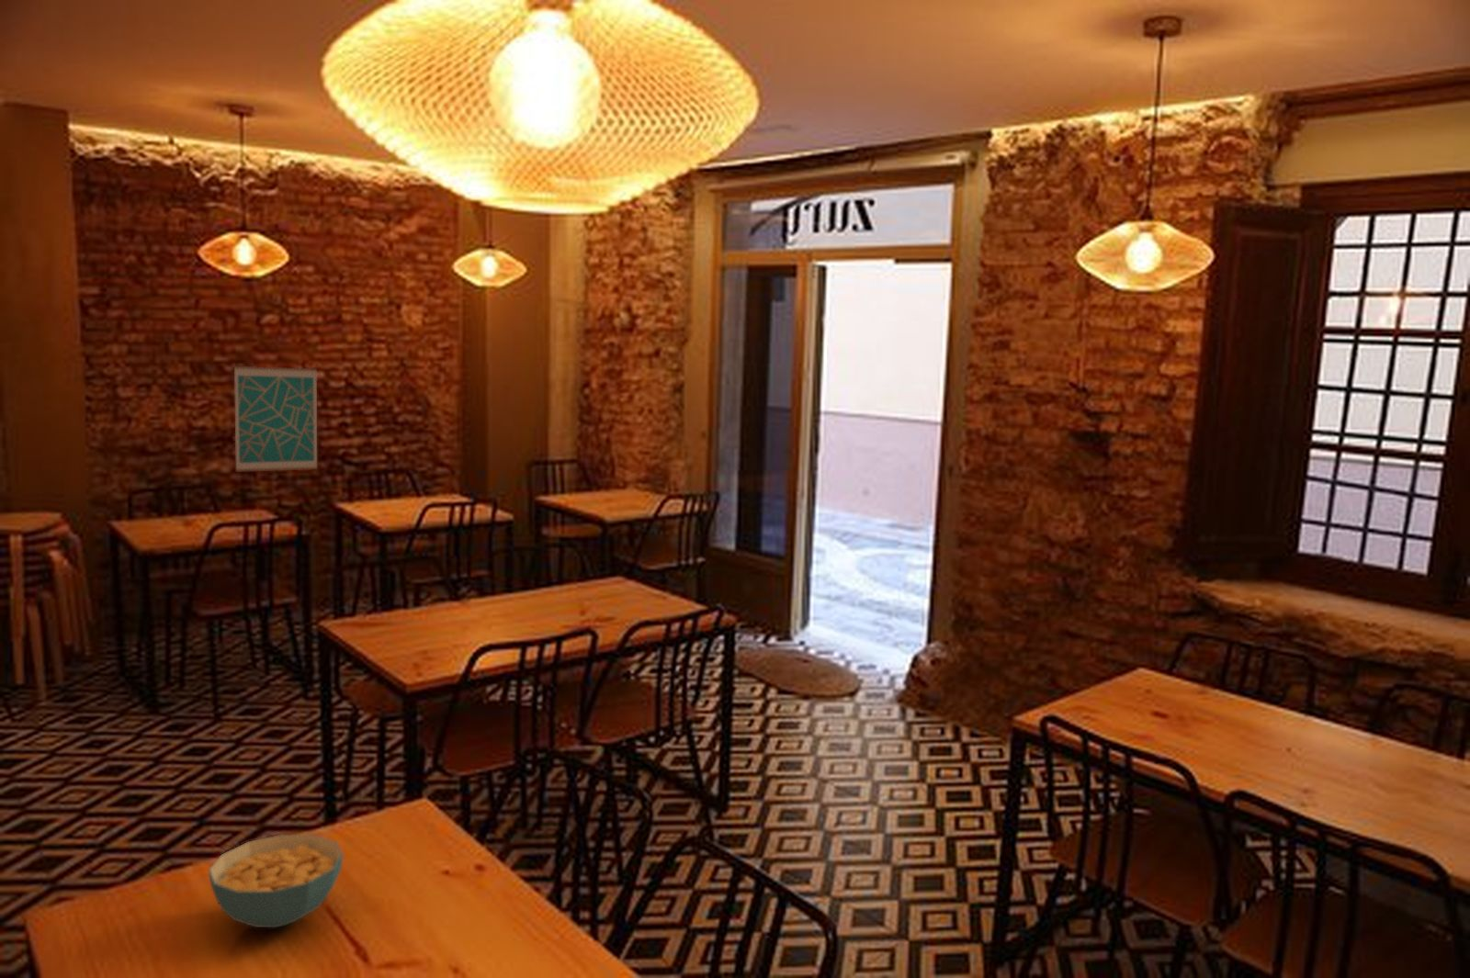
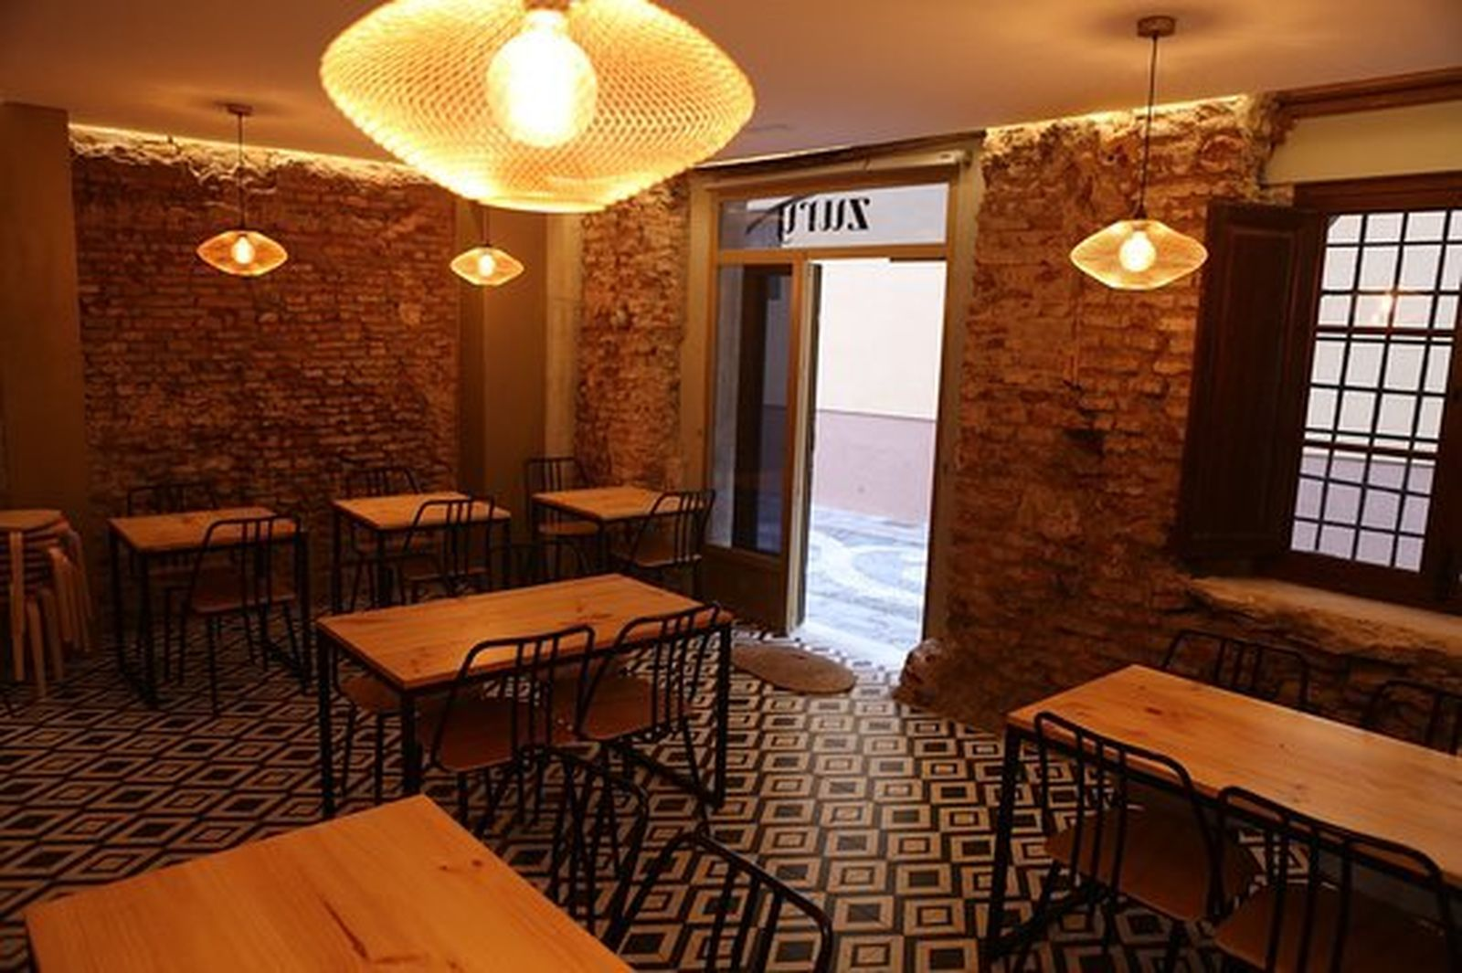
- wall art [234,366,318,473]
- cereal bowl [208,834,344,929]
